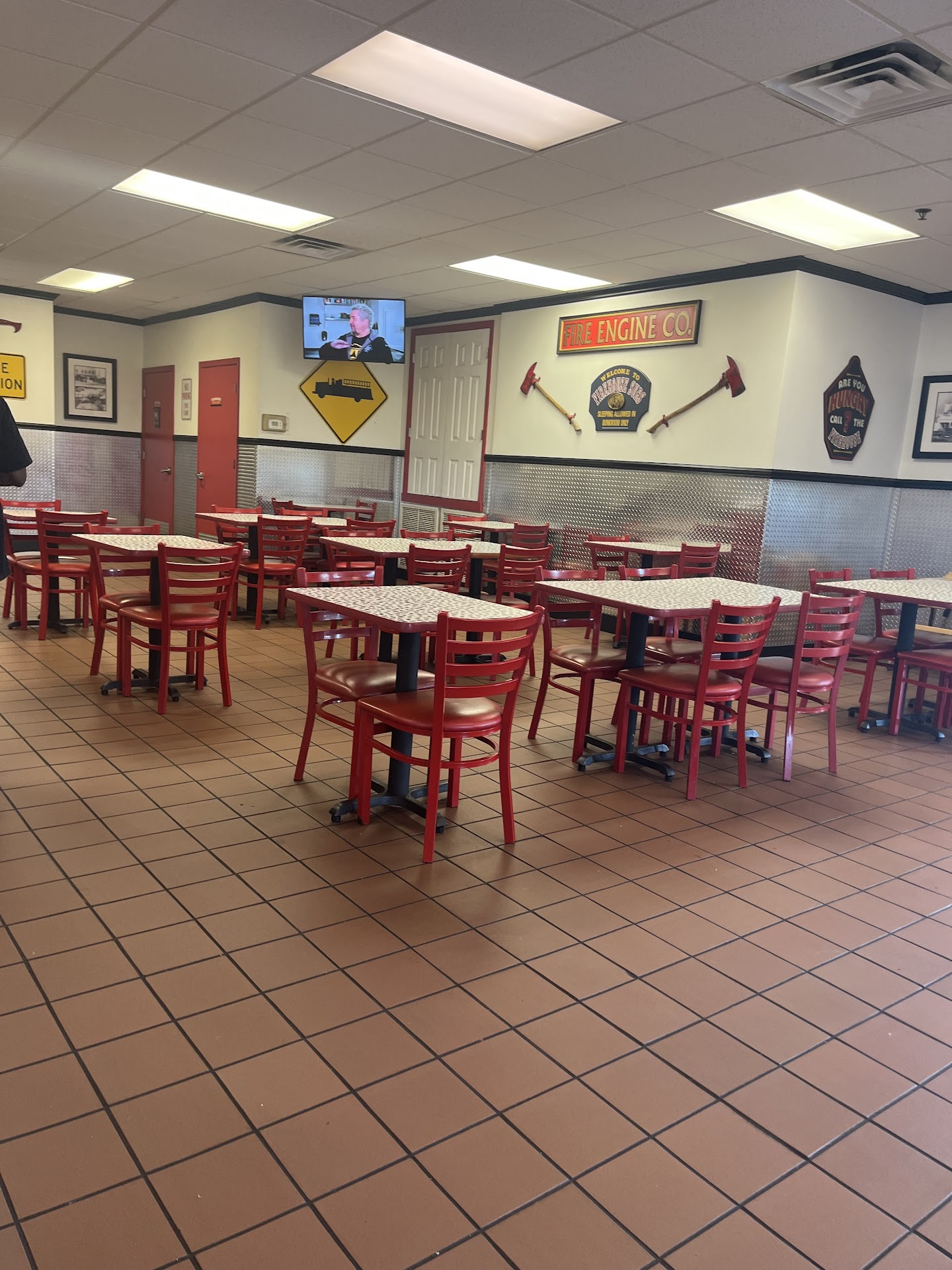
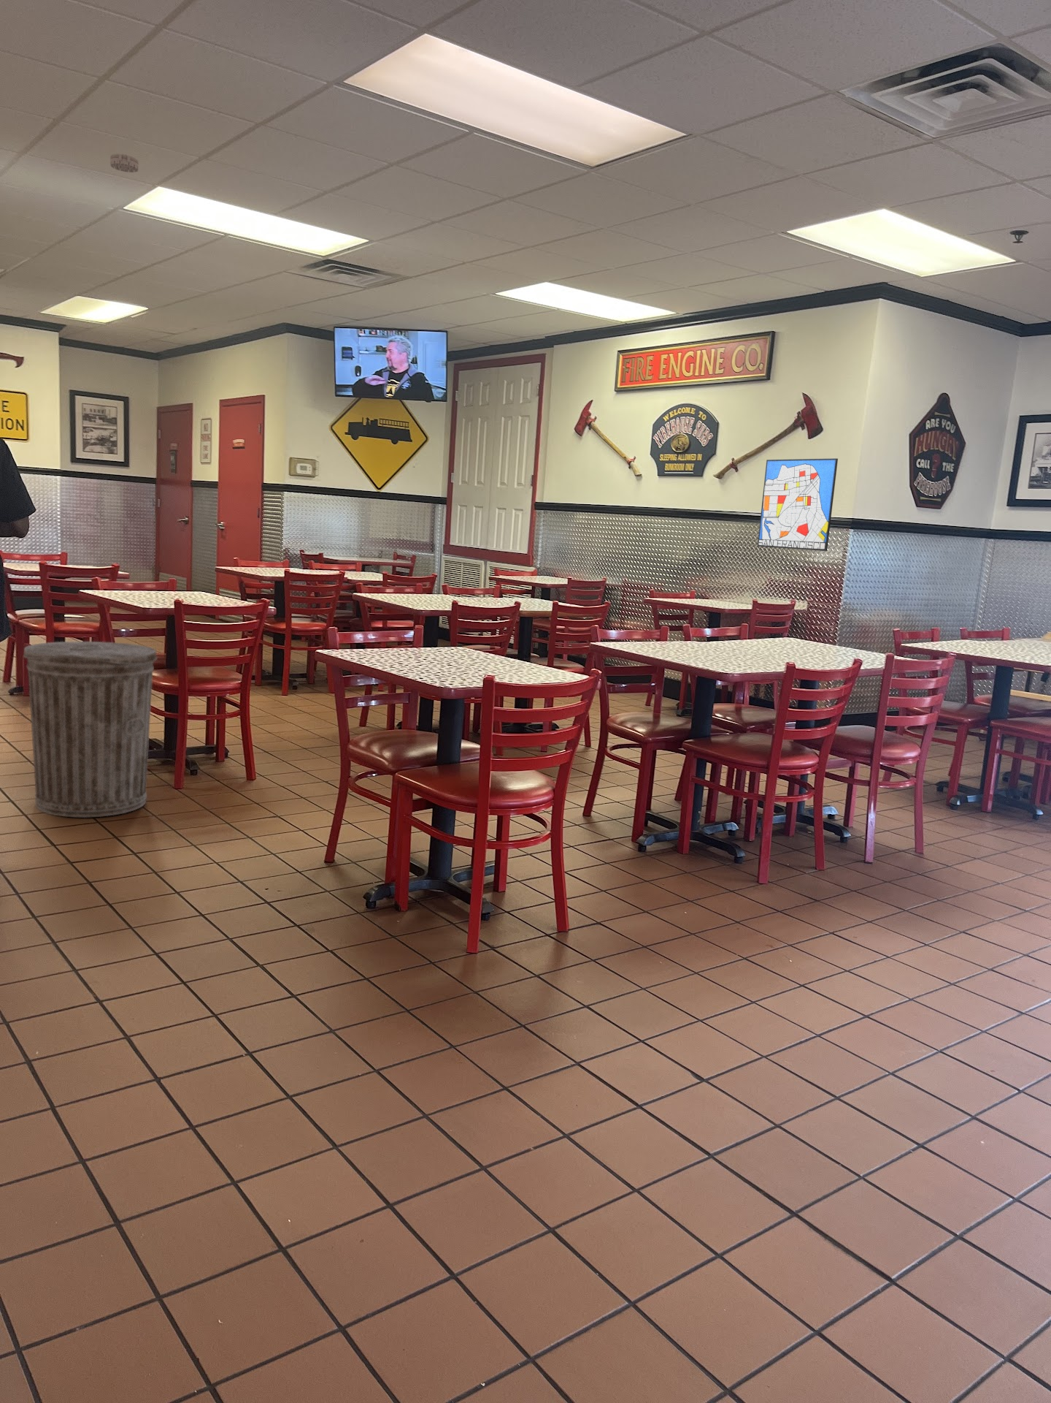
+ trash can [22,641,158,819]
+ wall art [757,457,839,551]
+ smoke detector [109,152,139,173]
